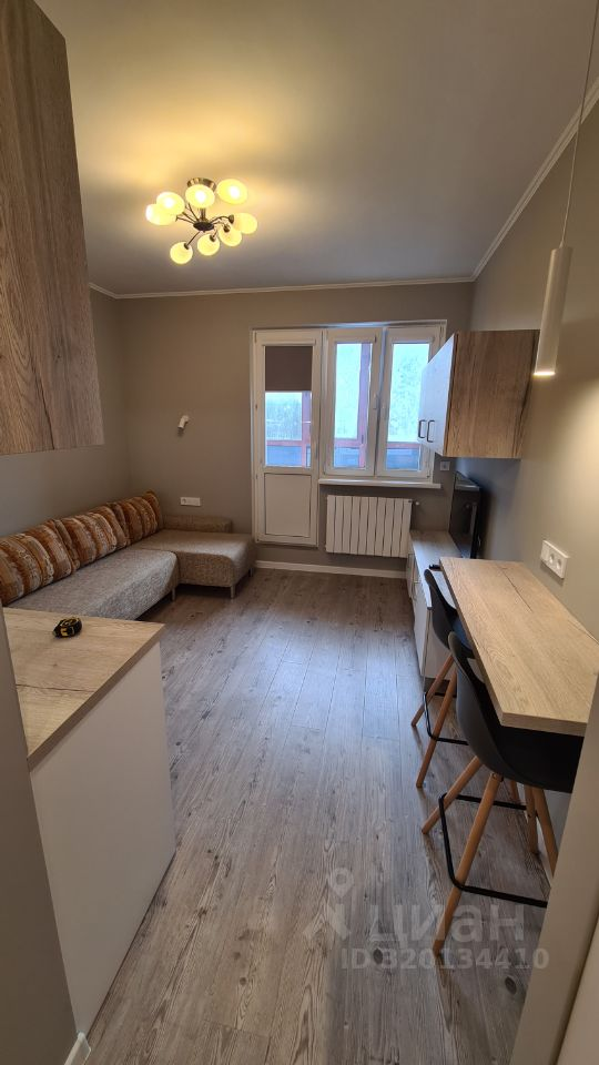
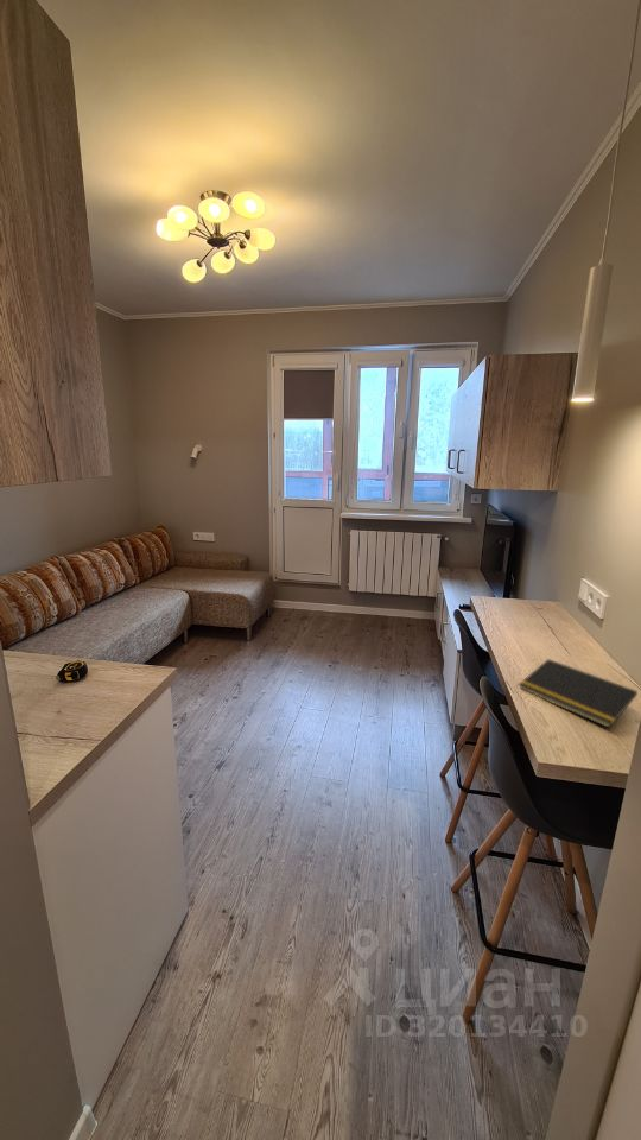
+ notepad [518,658,639,729]
